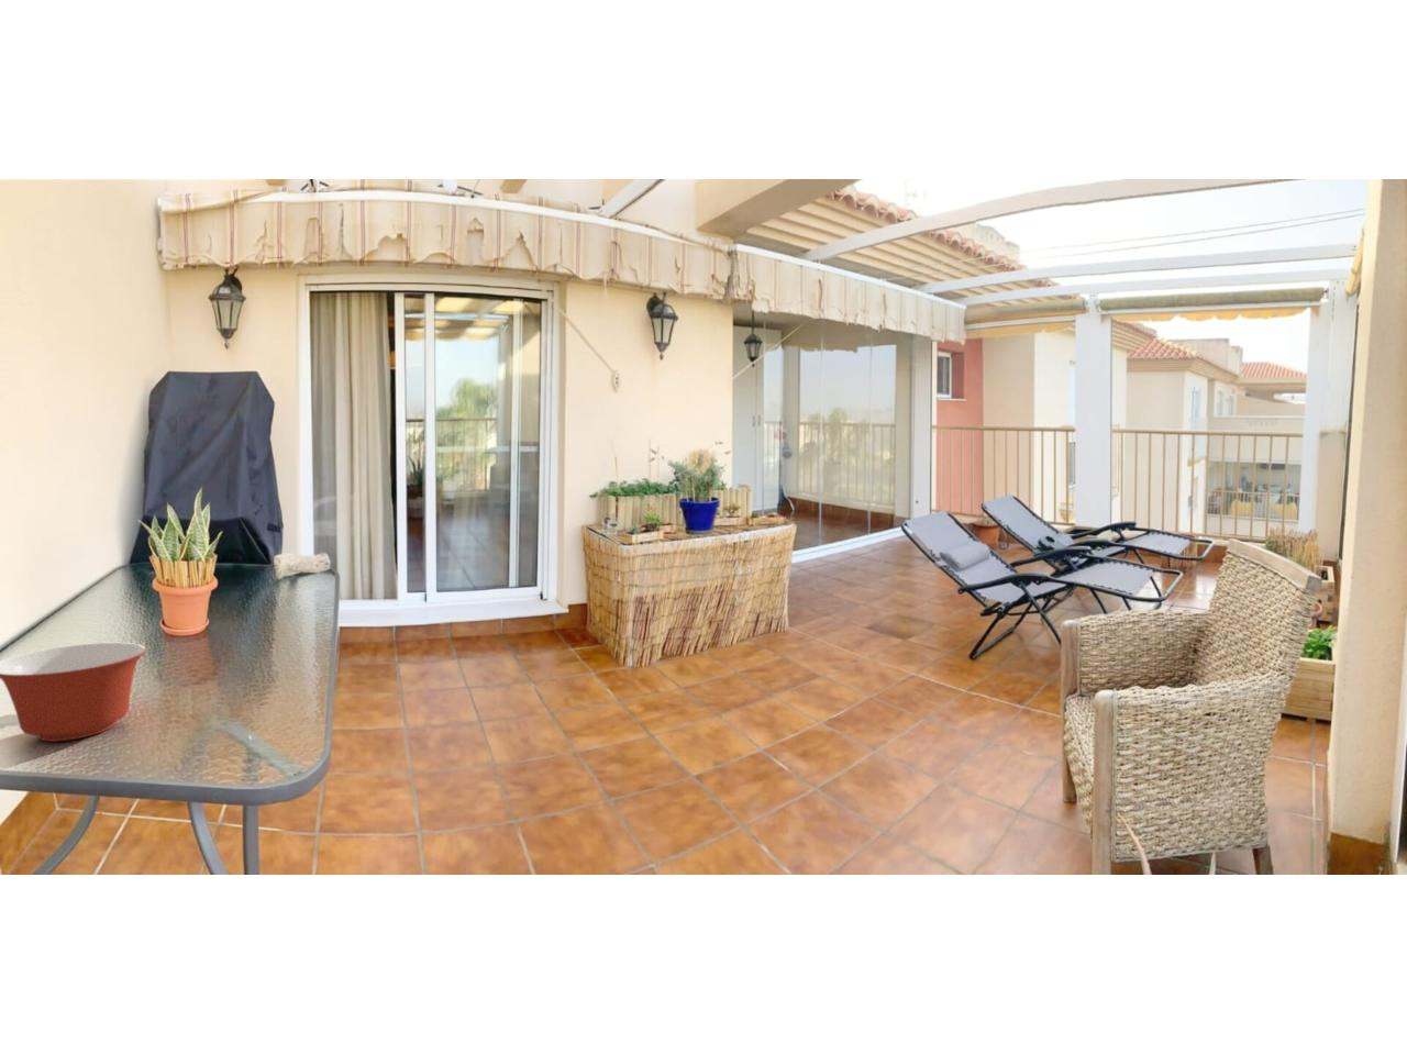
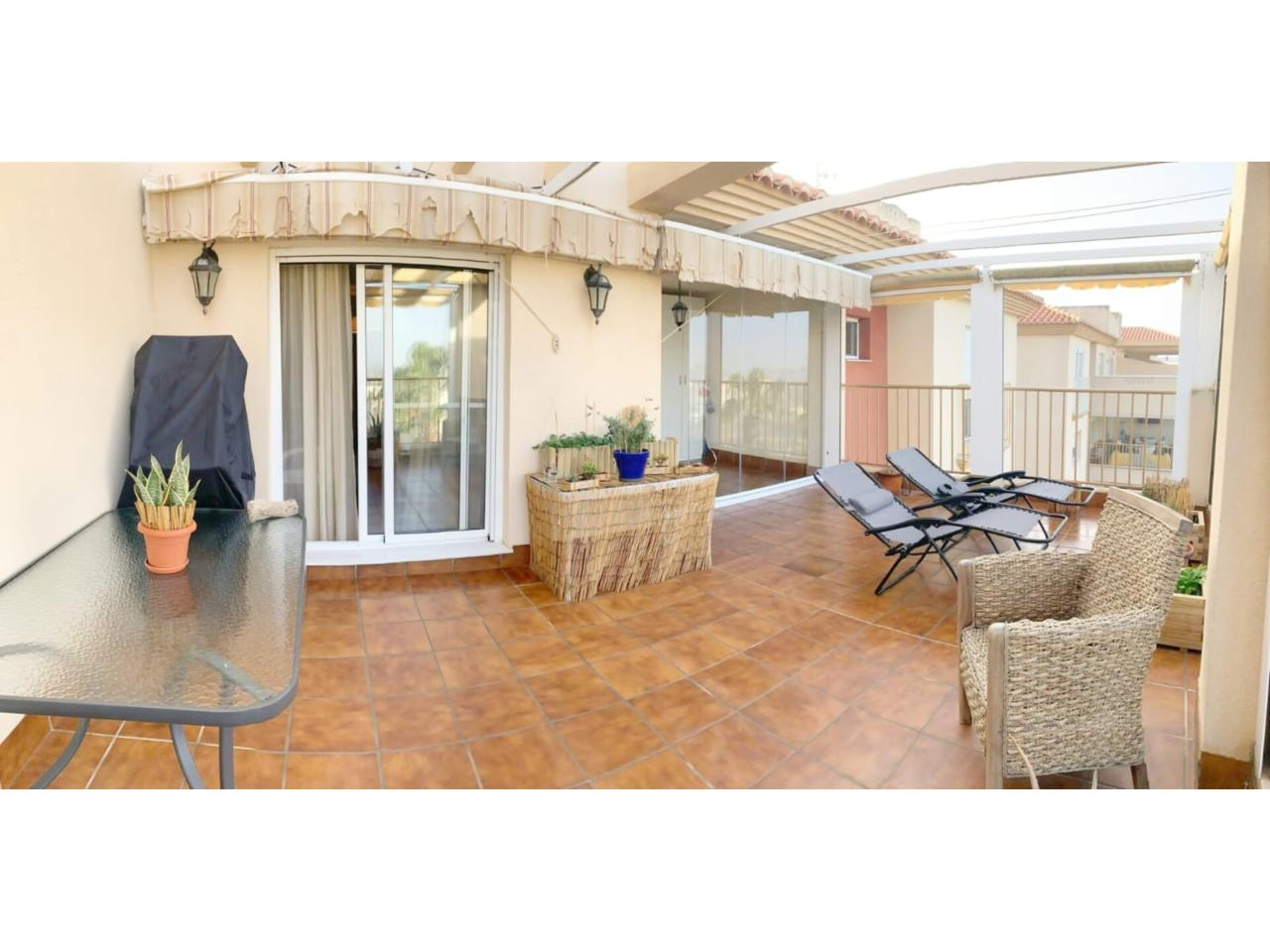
- mixing bowl [0,642,147,742]
